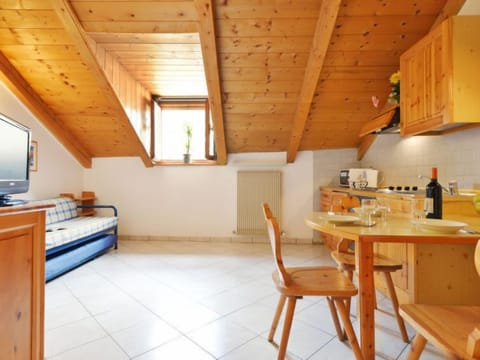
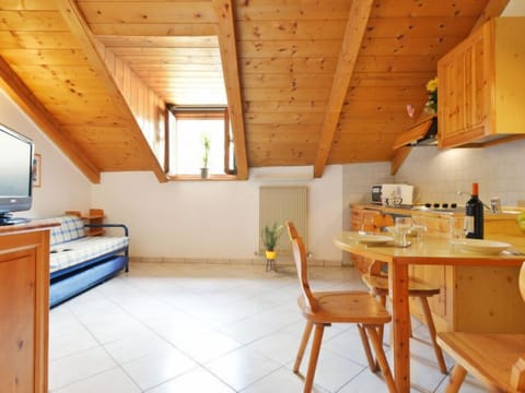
+ house plant [256,218,284,273]
